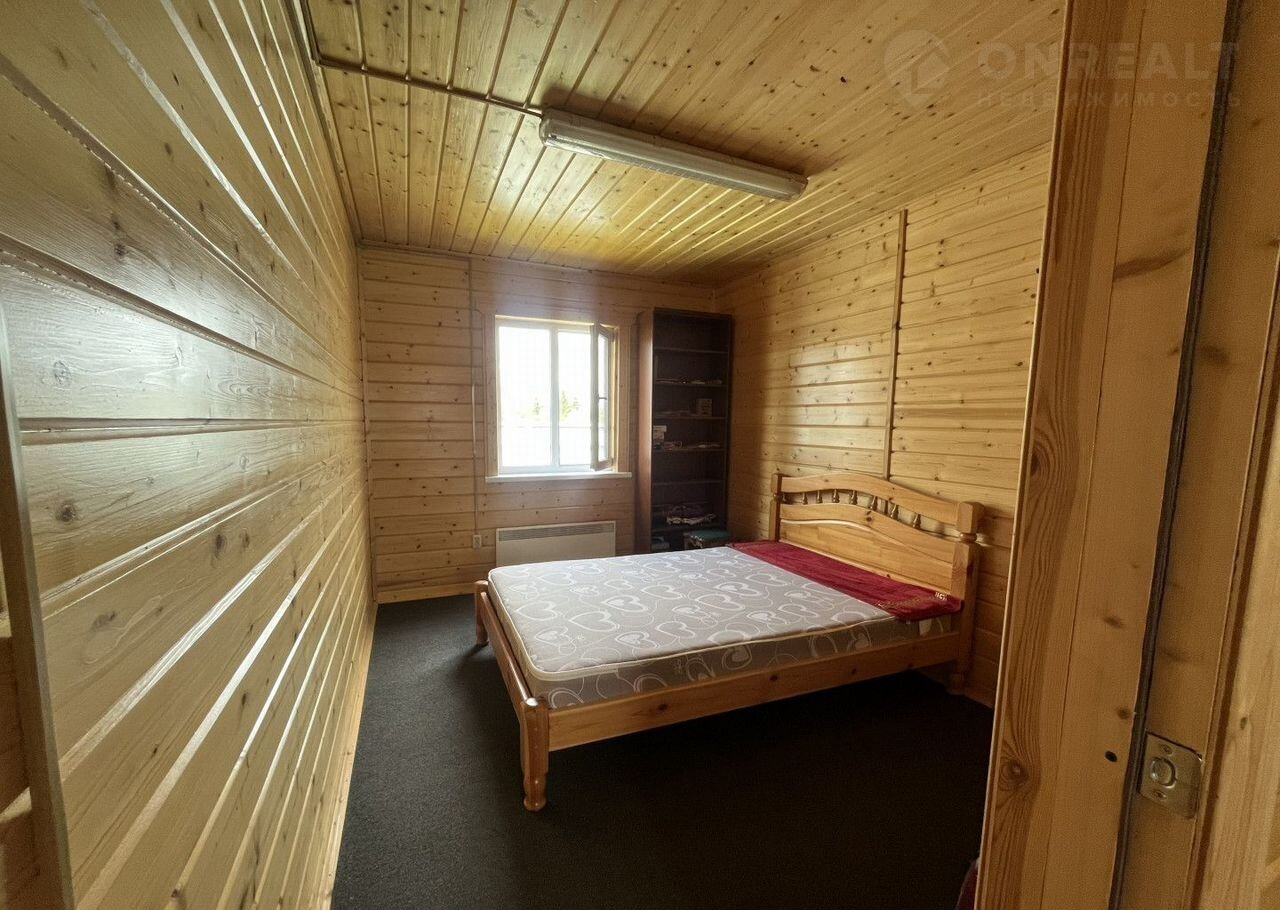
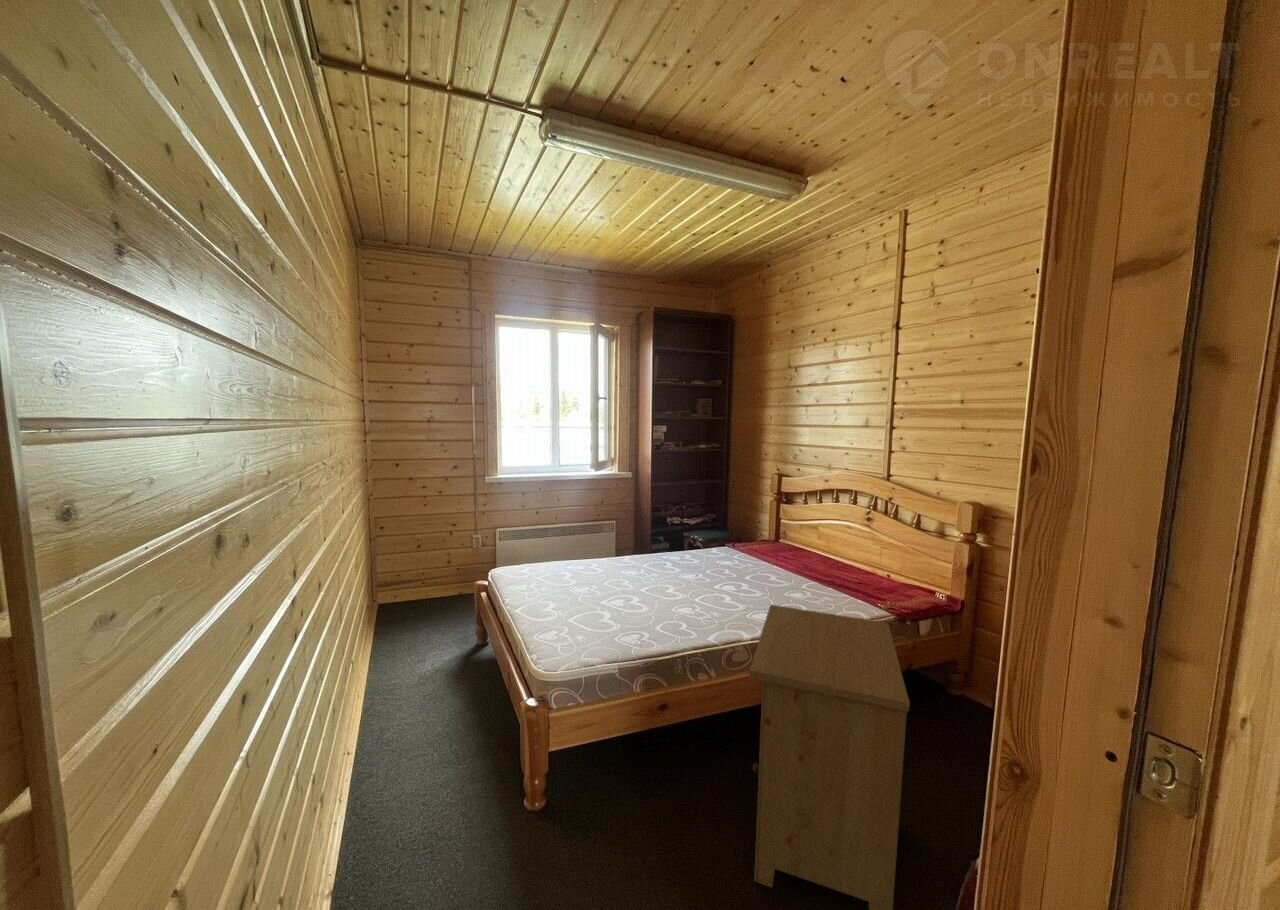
+ nightstand [748,603,911,910]
